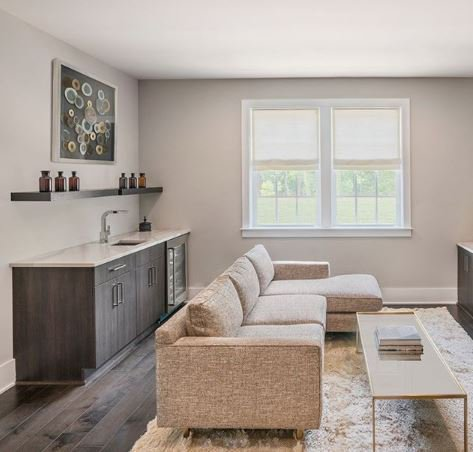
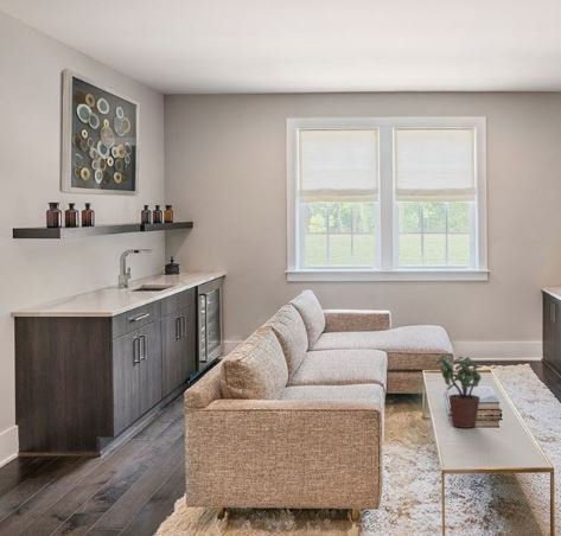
+ potted plant [435,353,483,429]
